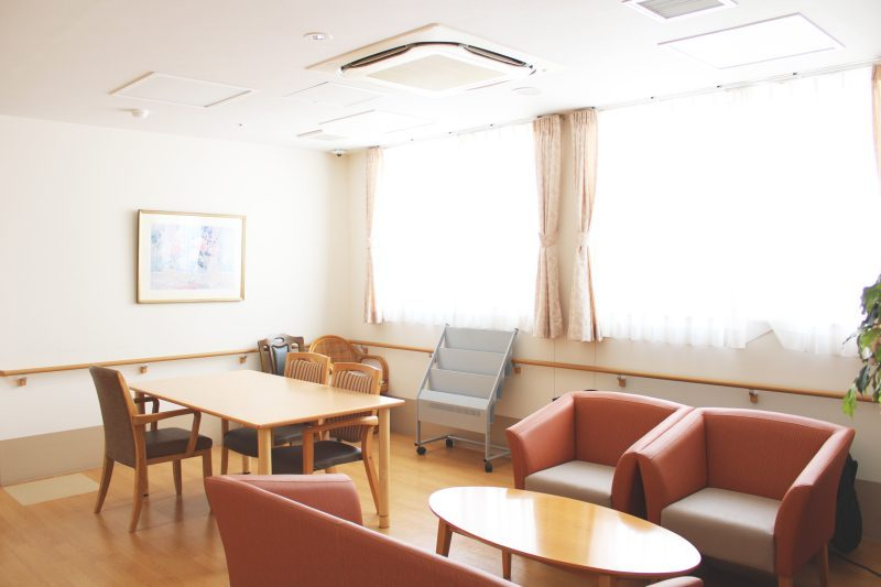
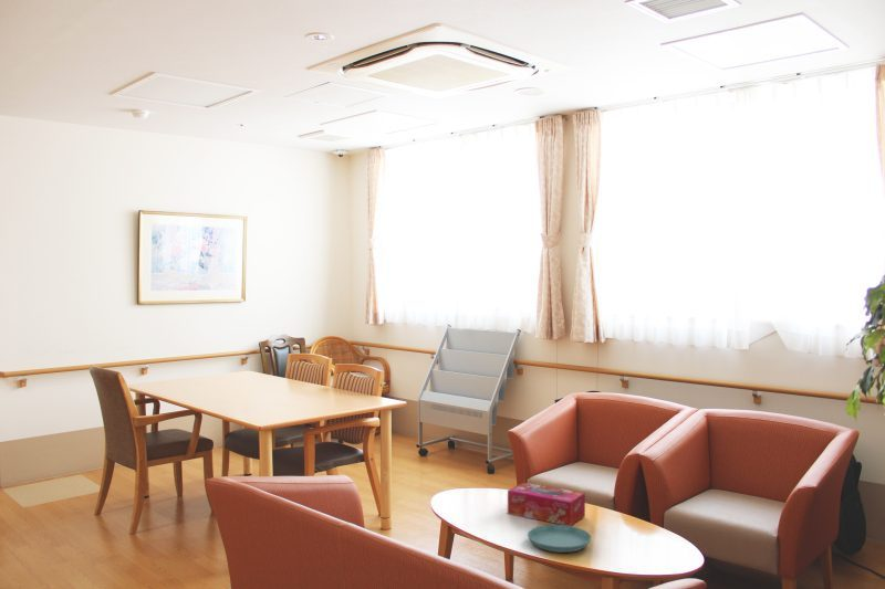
+ tissue box [507,482,586,526]
+ saucer [527,524,593,554]
